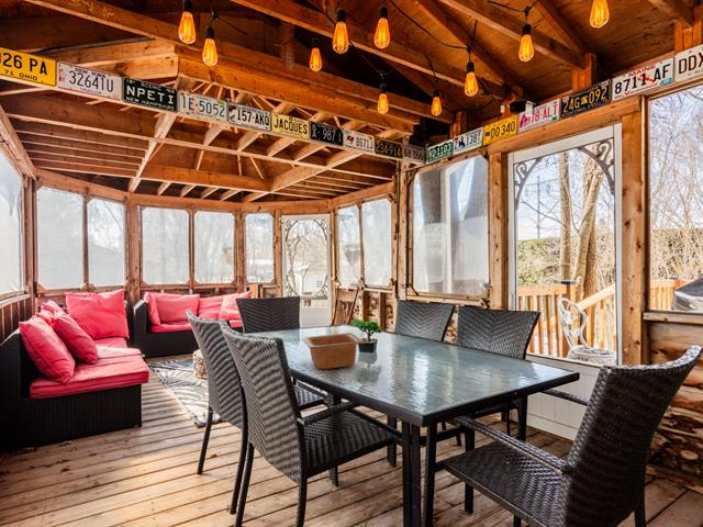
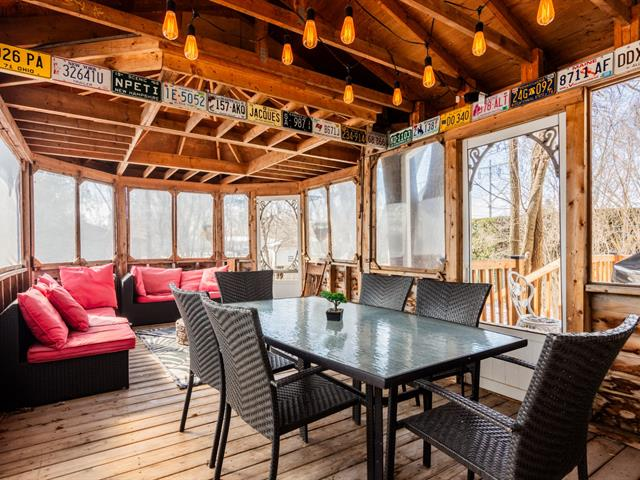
- serving bowl [301,332,366,370]
